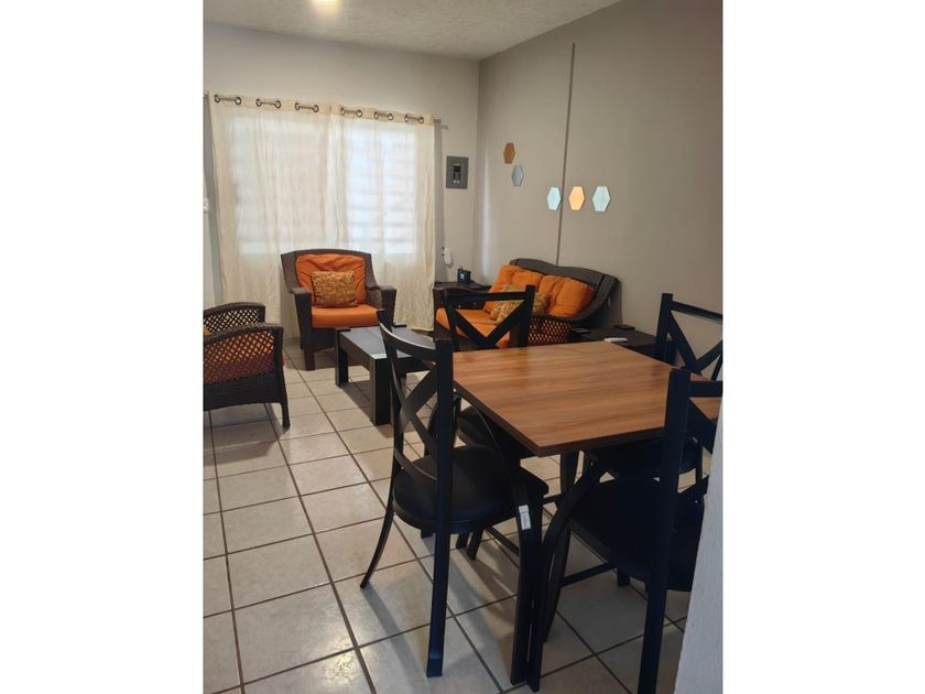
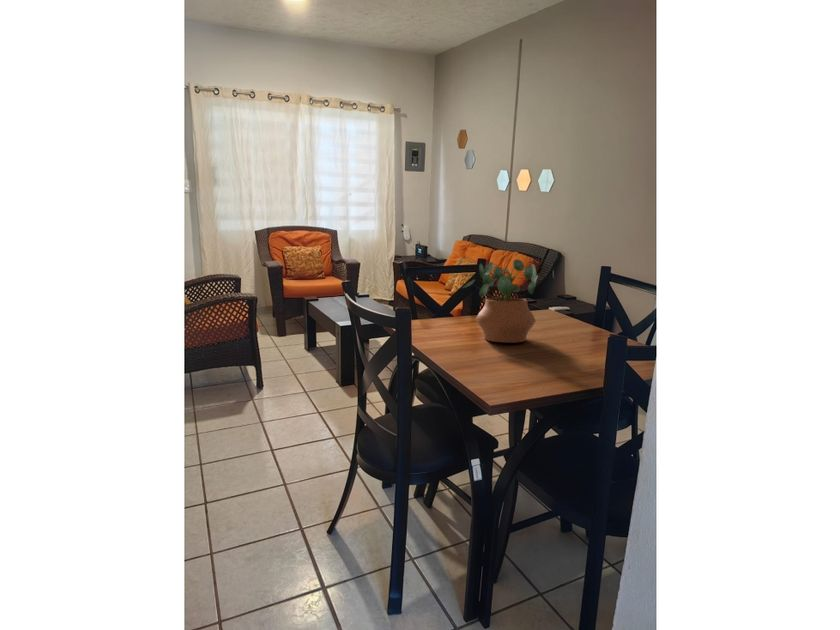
+ potted plant [461,258,539,344]
